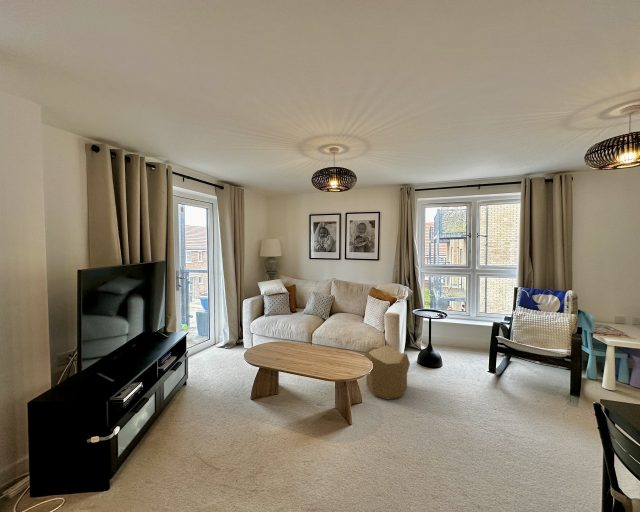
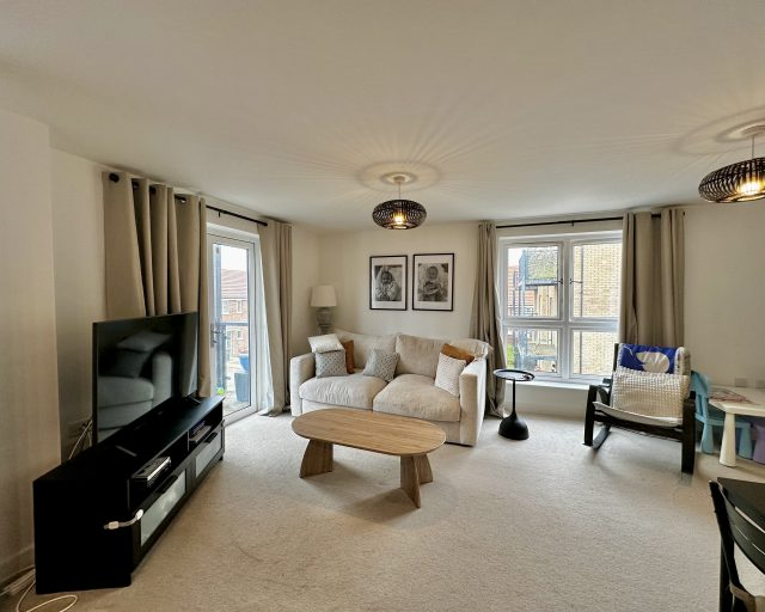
- pouf [364,344,411,401]
